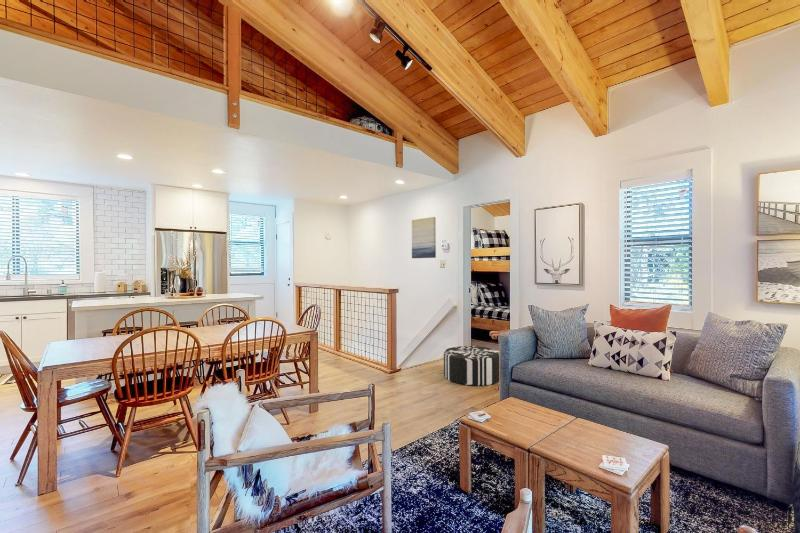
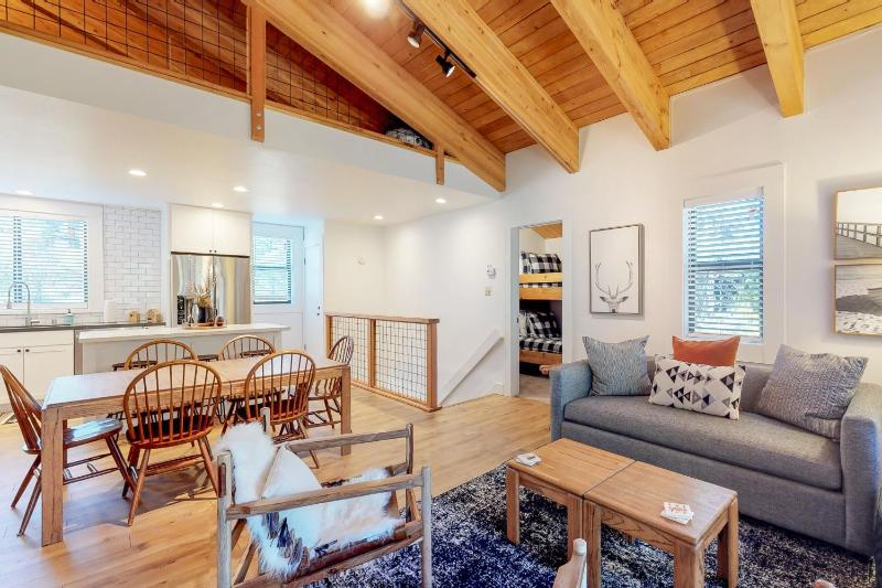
- pouf [443,345,500,387]
- wall art [411,216,437,259]
